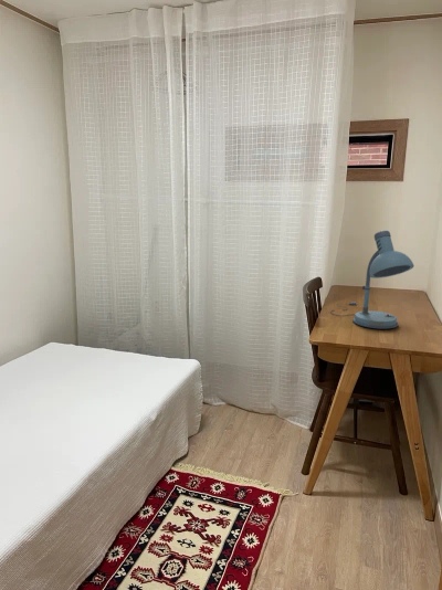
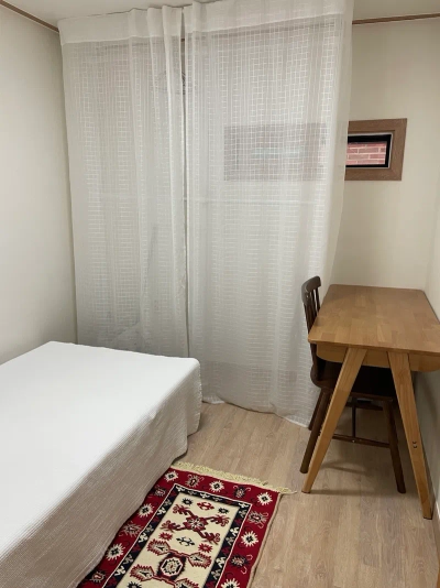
- desk lamp [329,230,415,329]
